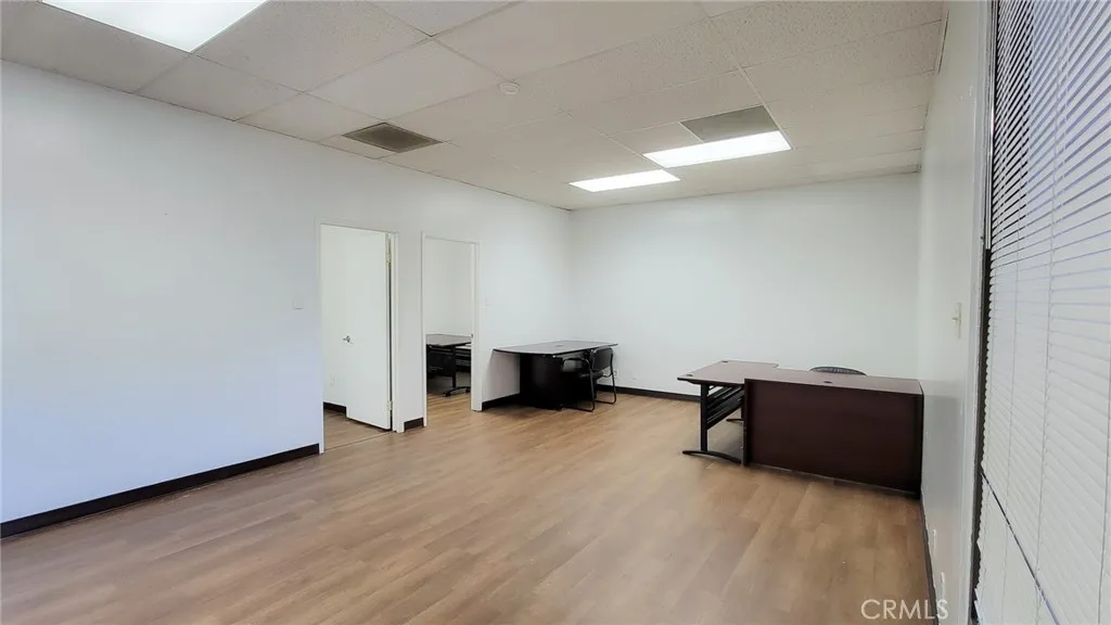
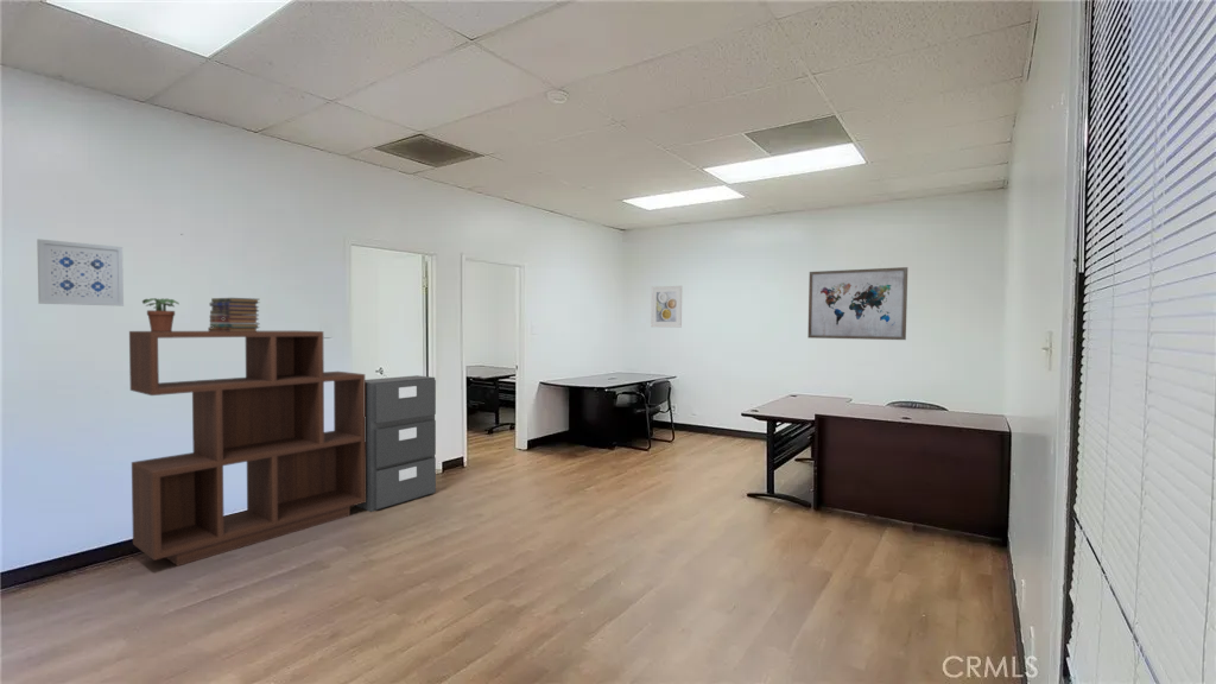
+ wall art [806,266,908,341]
+ wall art [36,238,125,308]
+ book stack [207,297,261,331]
+ bookcase [128,330,366,568]
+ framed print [650,285,683,329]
+ filing cabinet [353,374,437,513]
+ potted plant [141,297,180,331]
